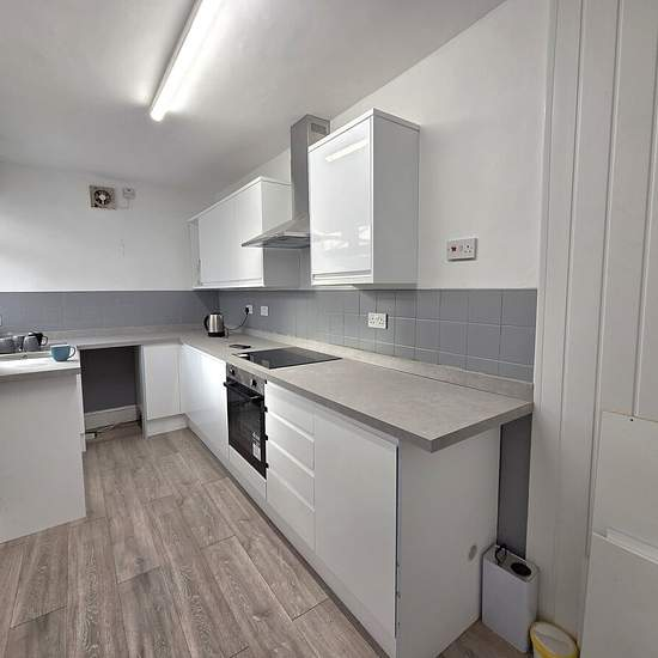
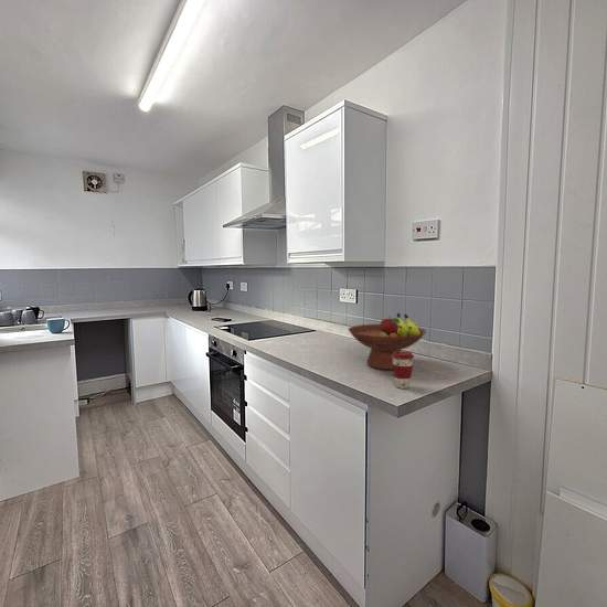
+ coffee cup [392,350,415,390]
+ fruit bowl [347,312,427,371]
